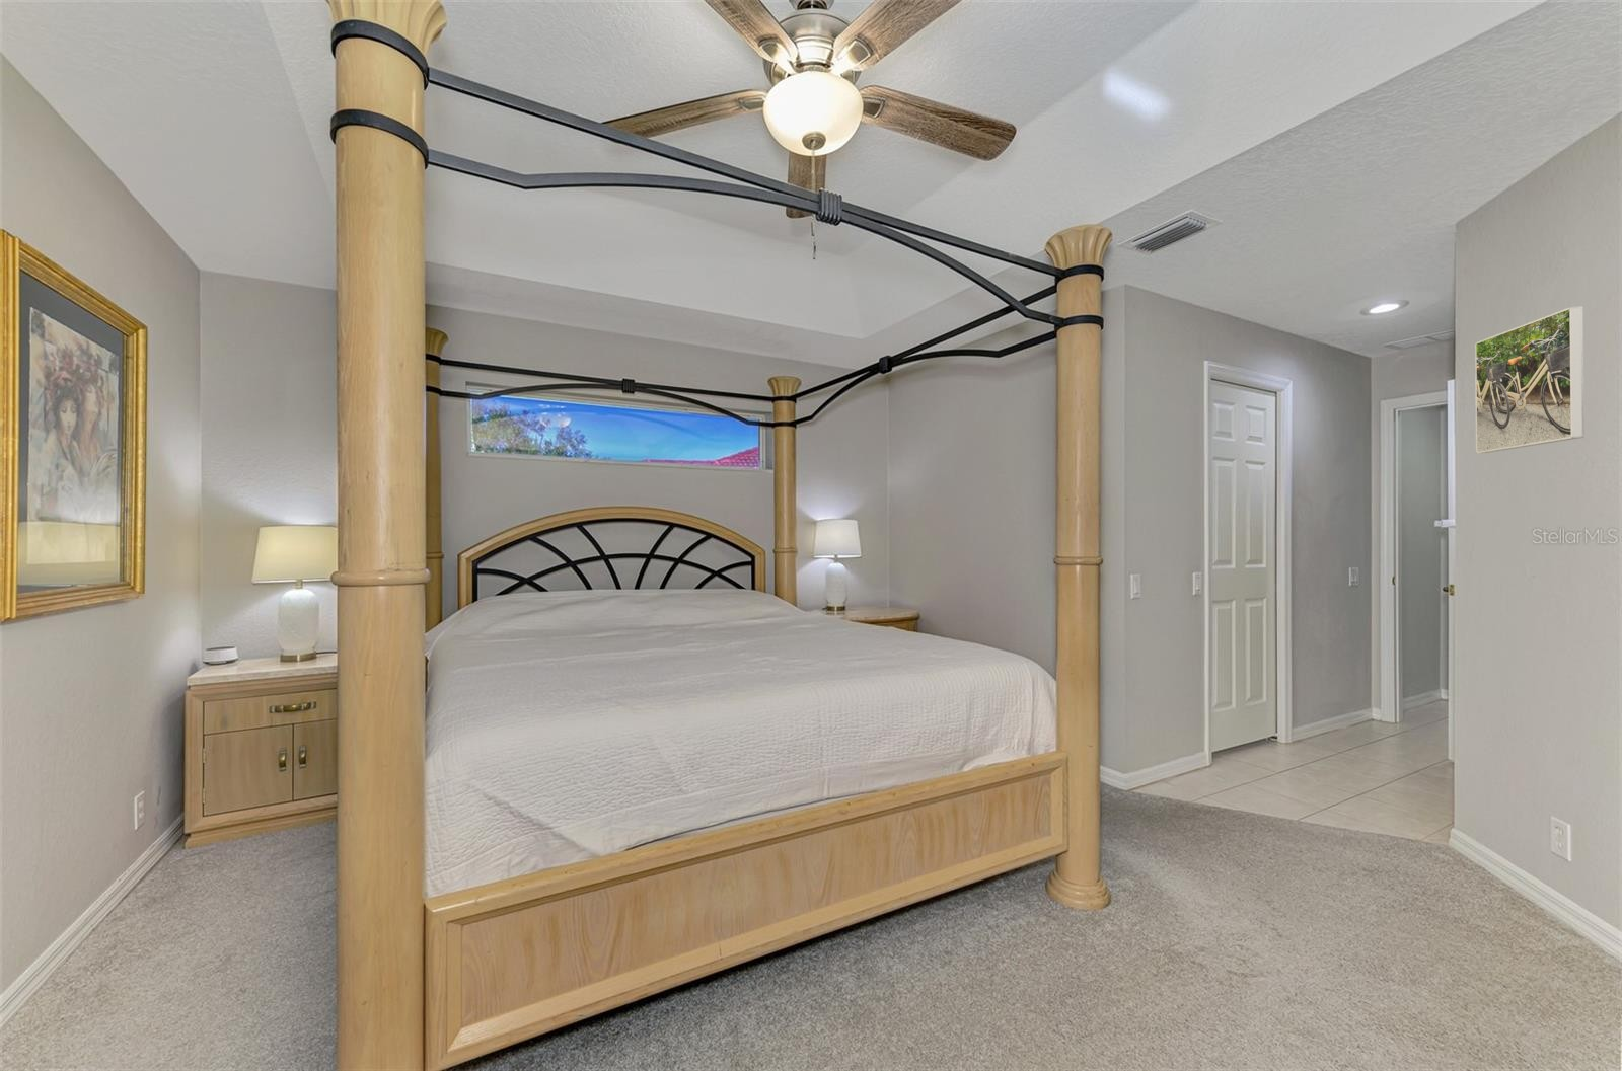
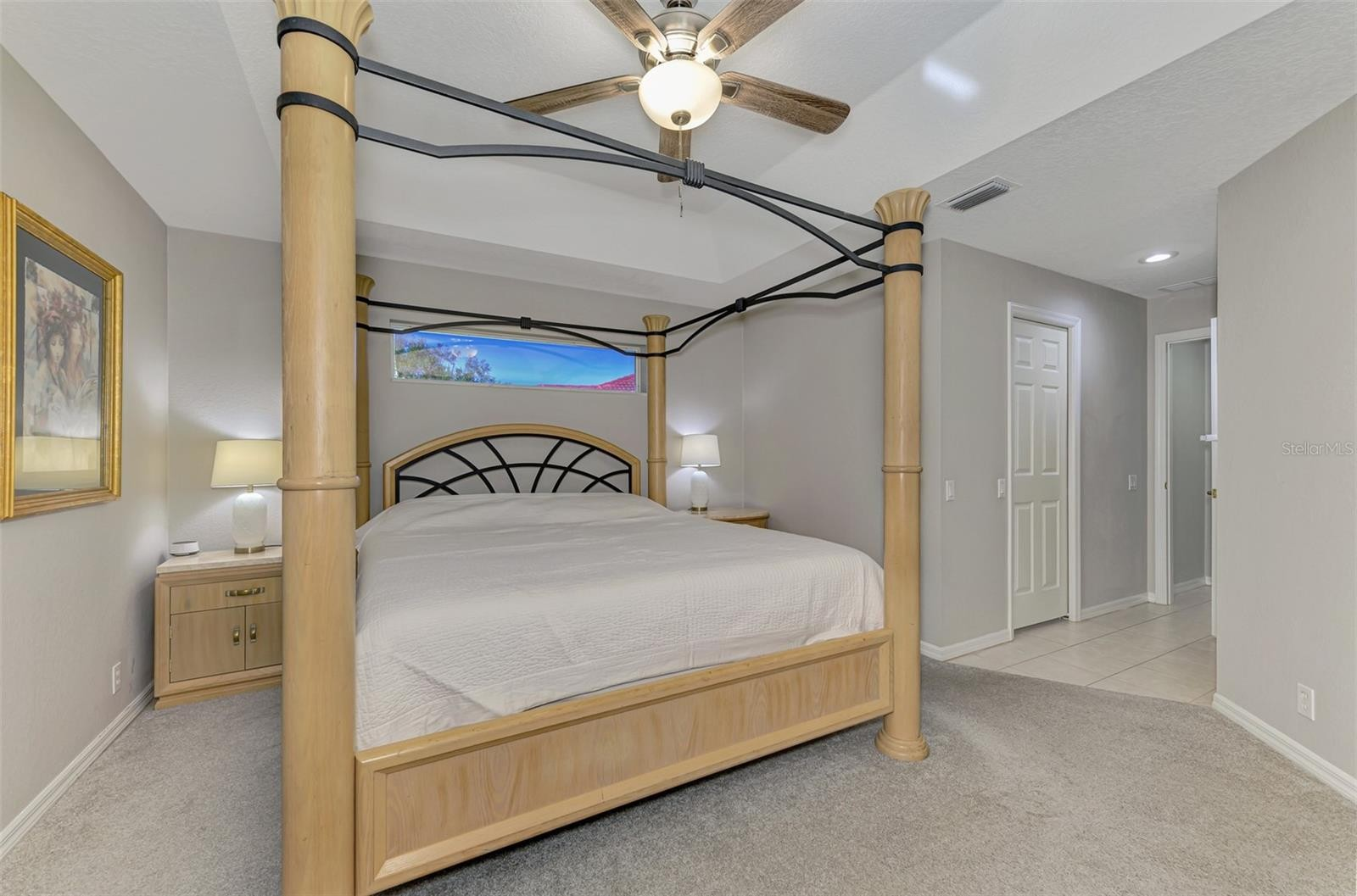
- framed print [1474,306,1585,454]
